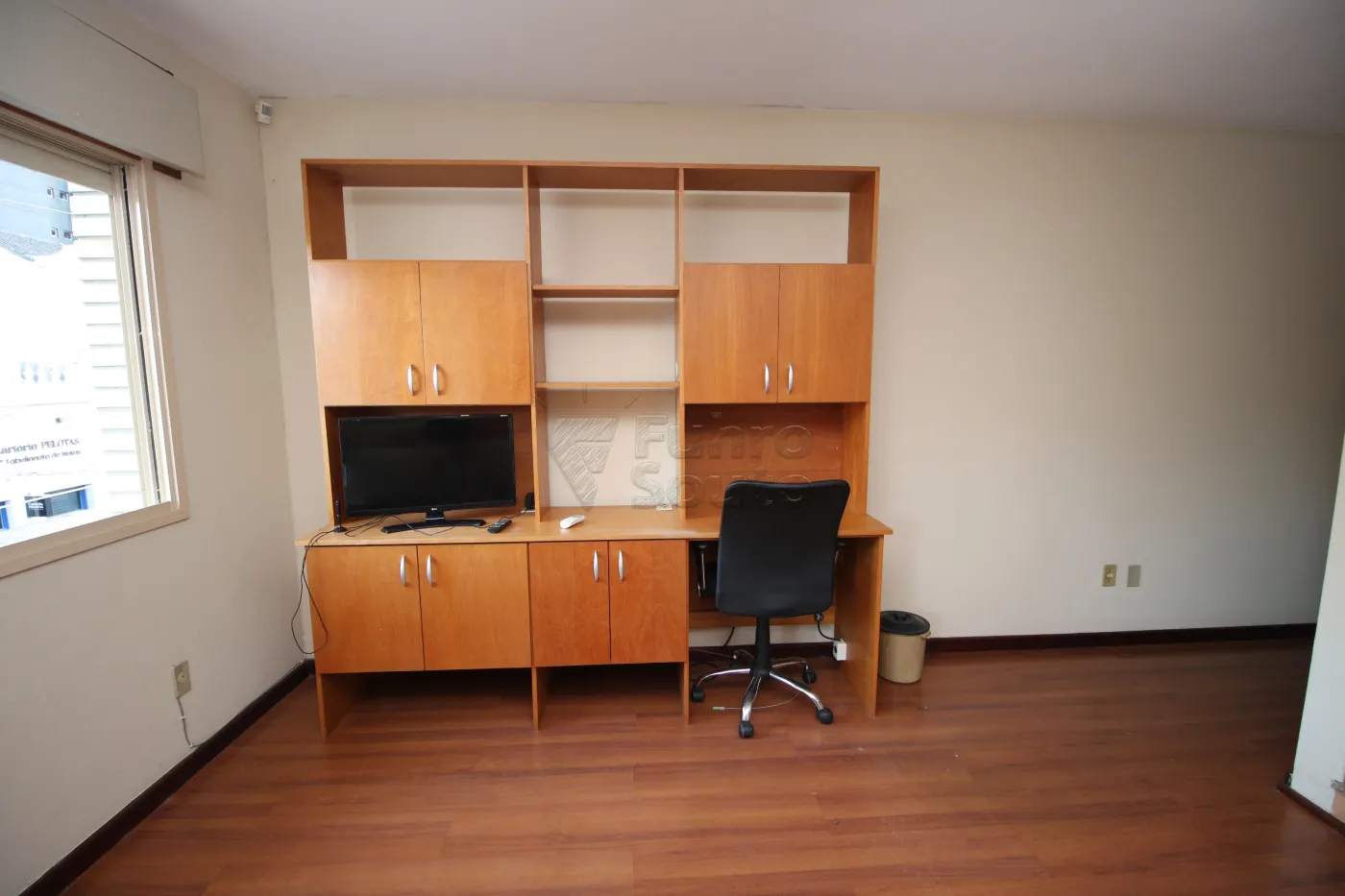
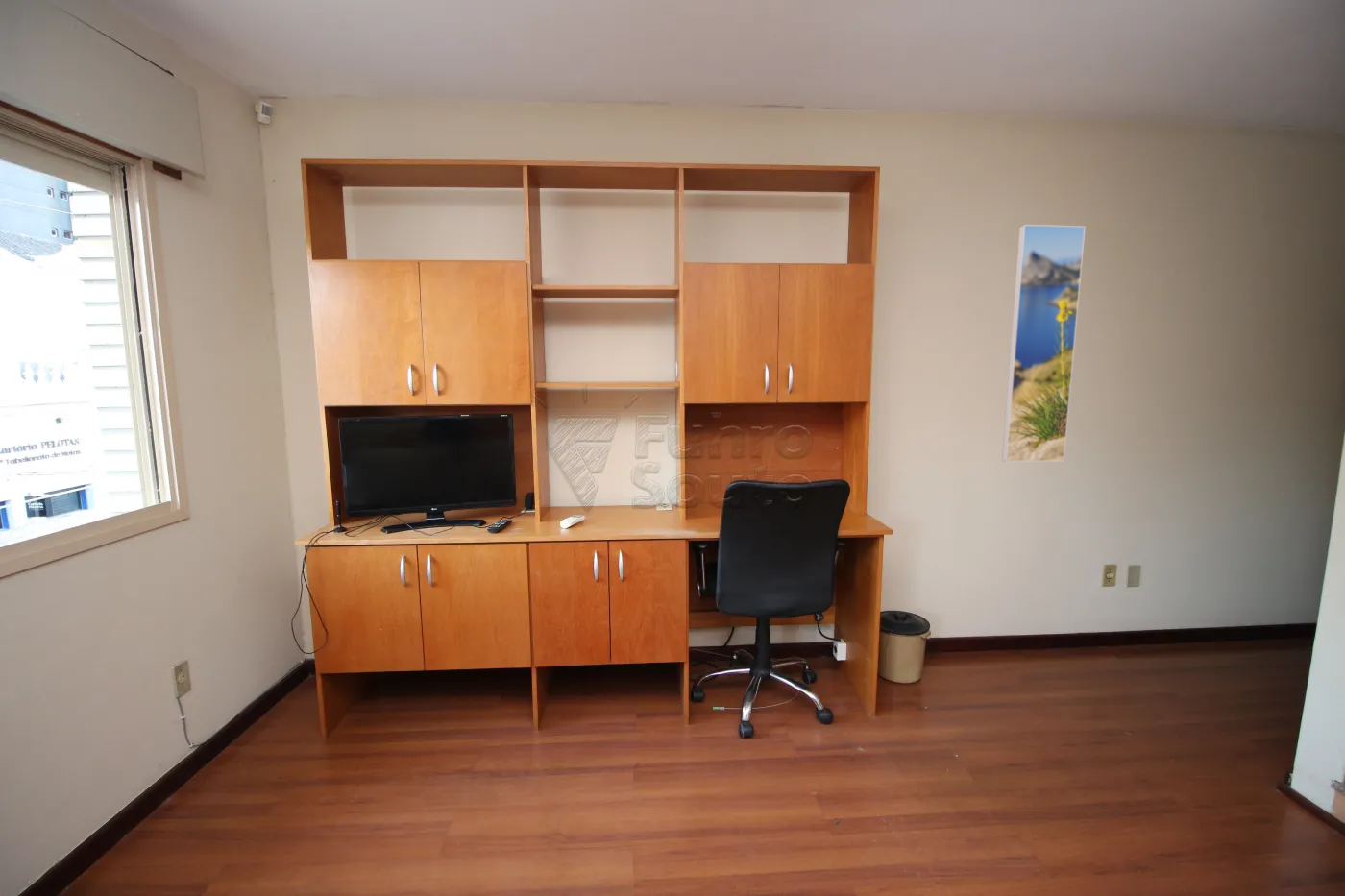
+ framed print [1001,224,1087,463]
